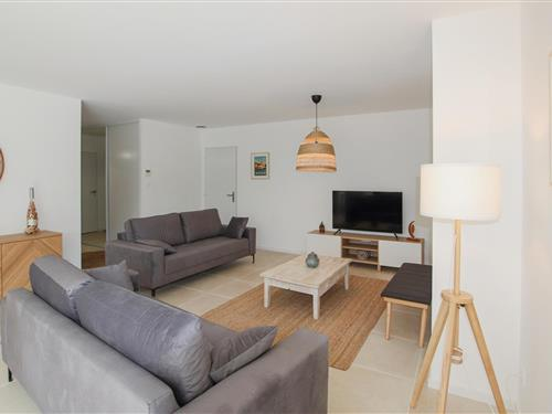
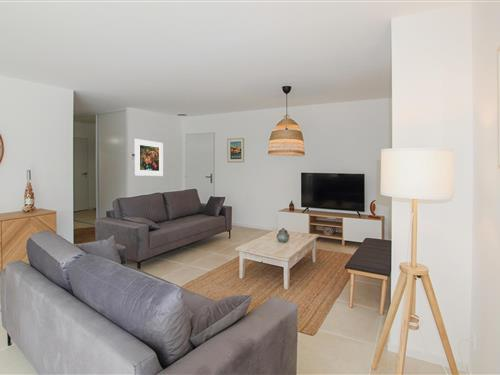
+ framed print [134,138,164,177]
